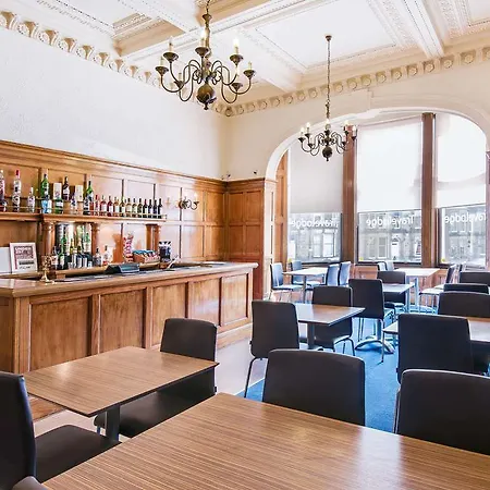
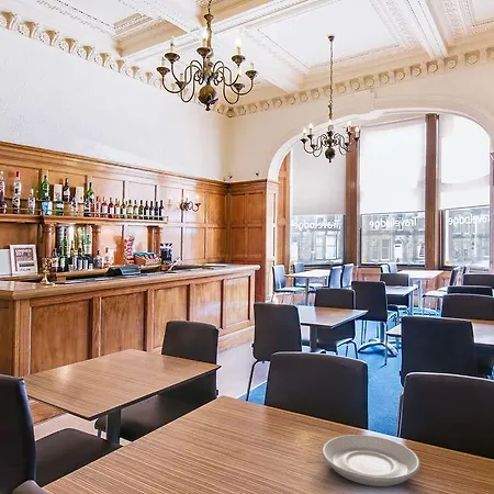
+ plate [321,434,422,487]
